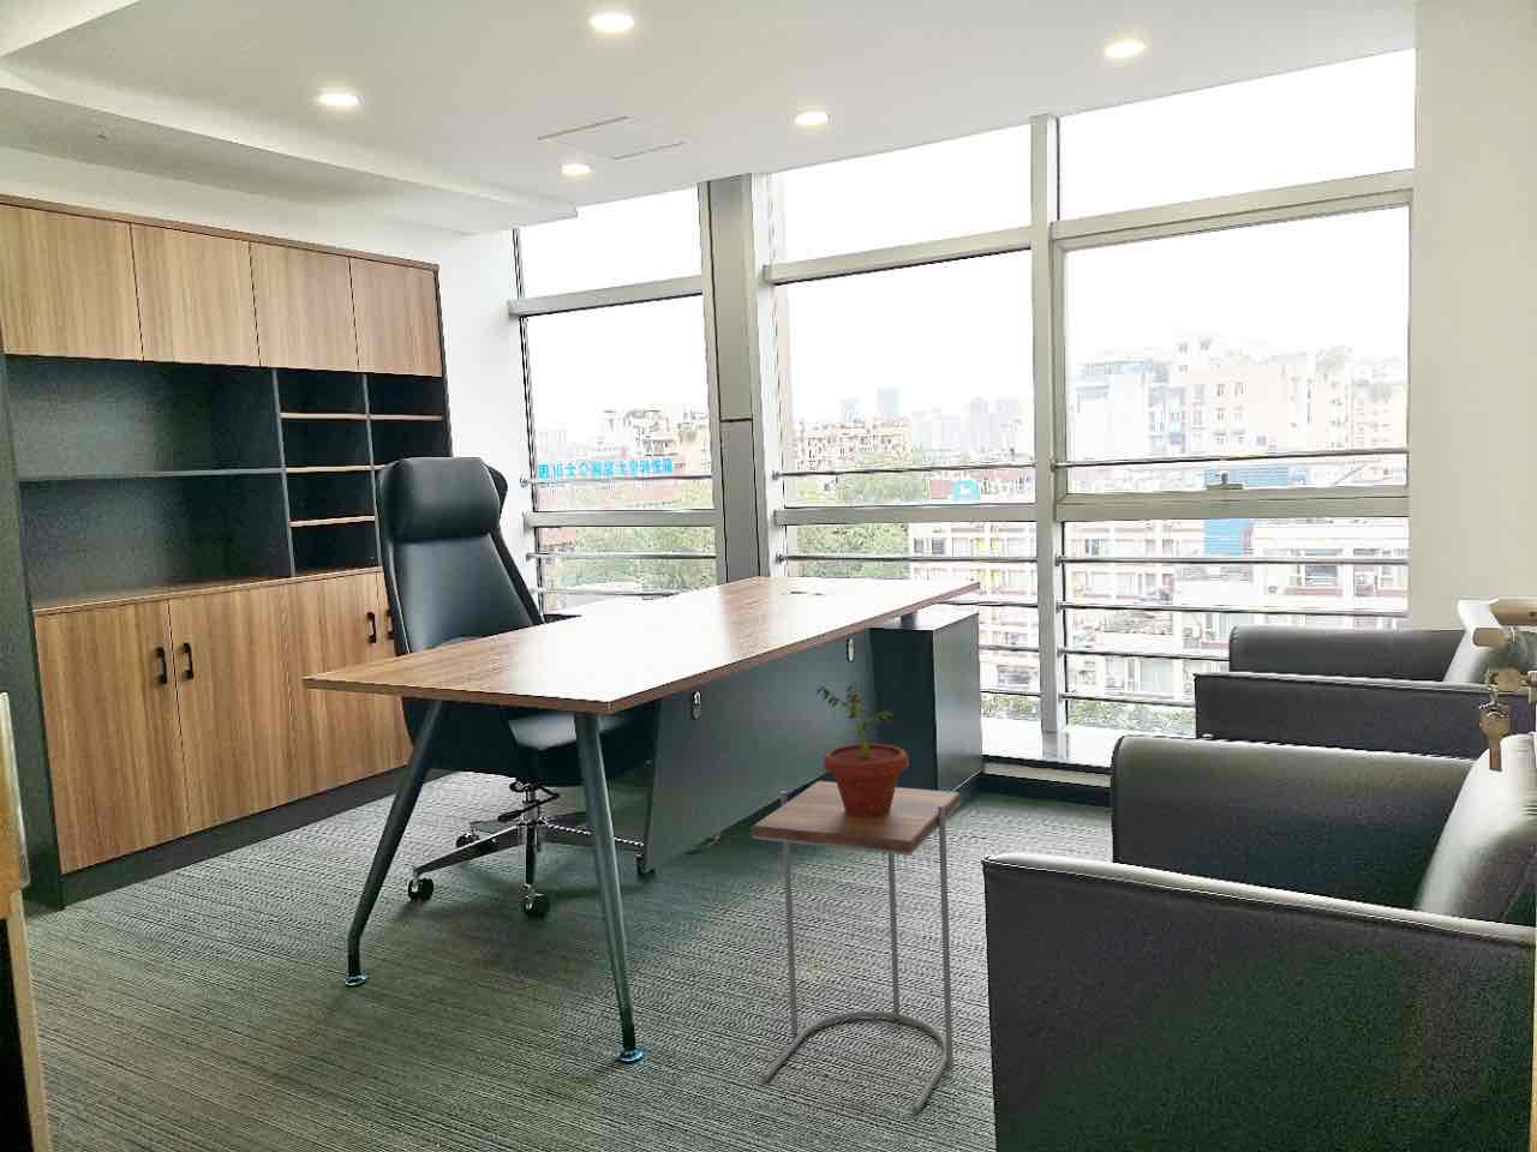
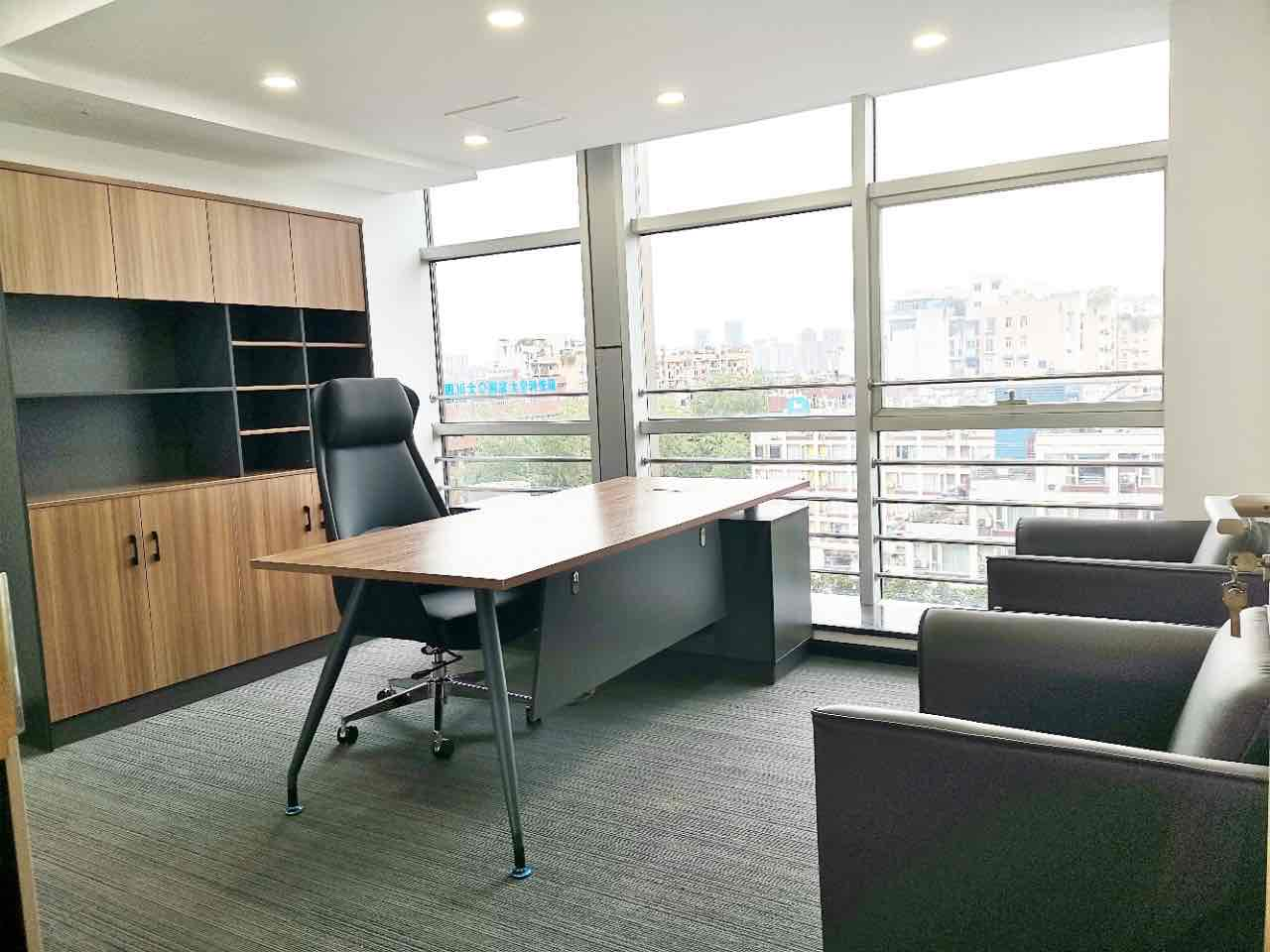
- potted plant [816,679,910,817]
- side table [750,781,962,1113]
